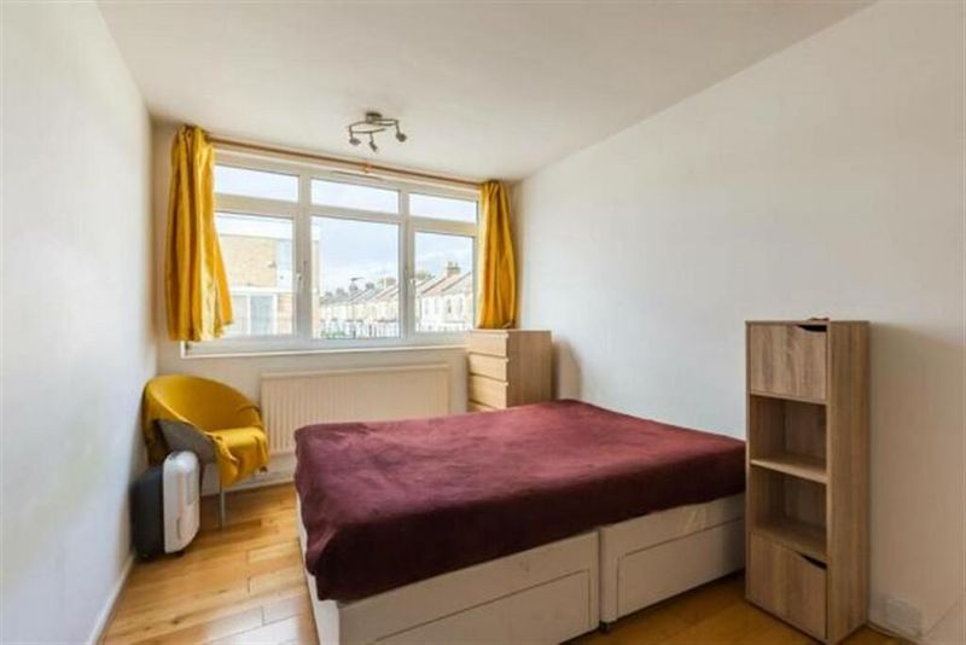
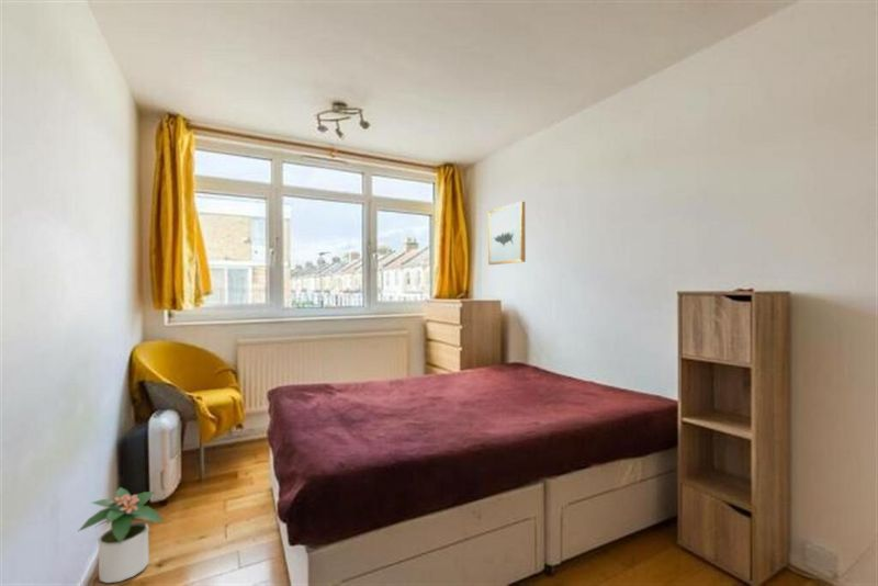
+ wall art [487,201,527,266]
+ potted plant [78,486,165,584]
